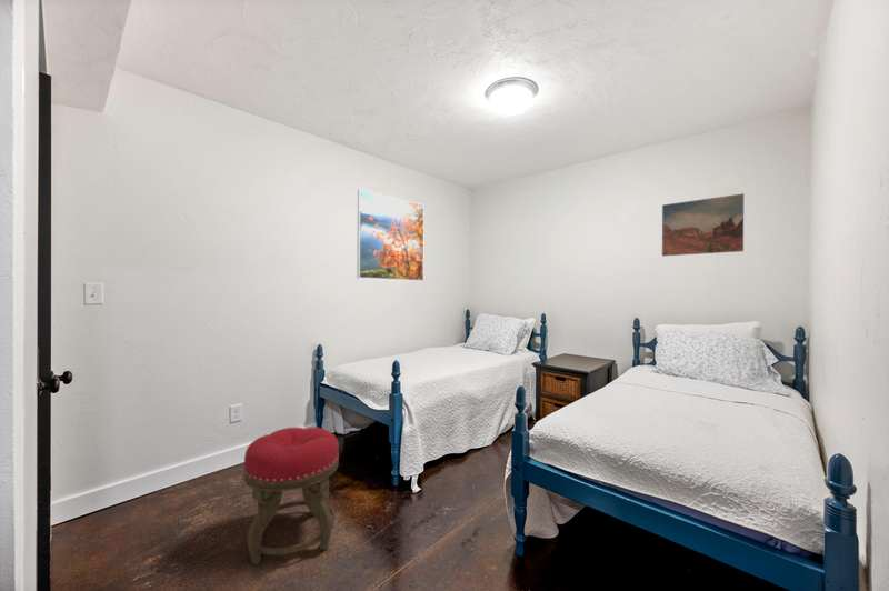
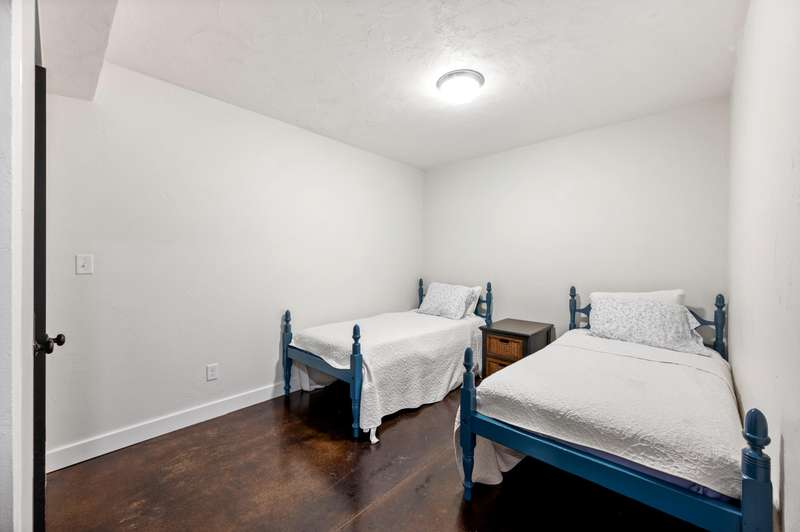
- stool [242,427,340,565]
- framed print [356,188,426,282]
- wall art [661,192,745,257]
